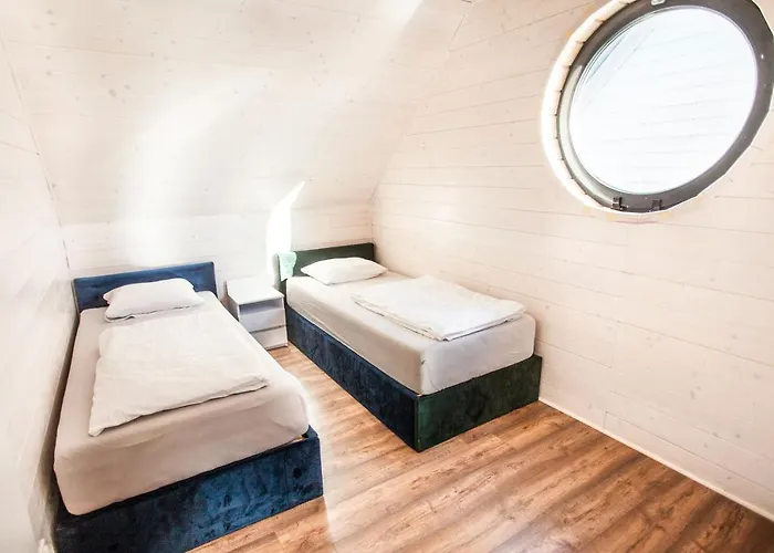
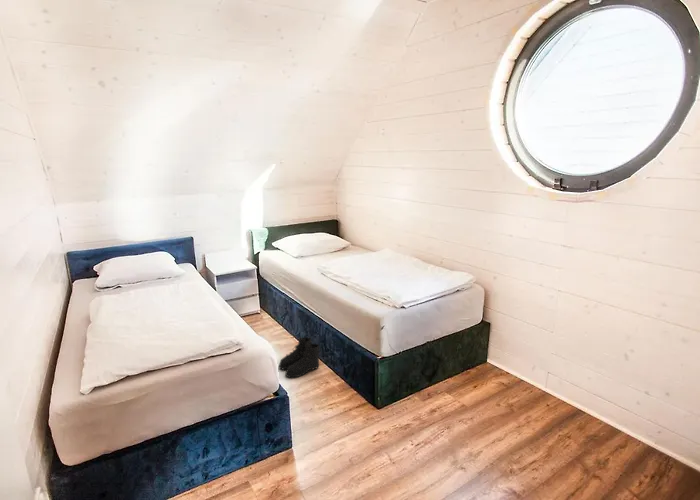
+ boots [278,336,321,379]
